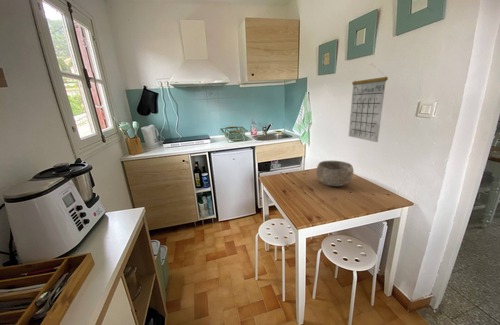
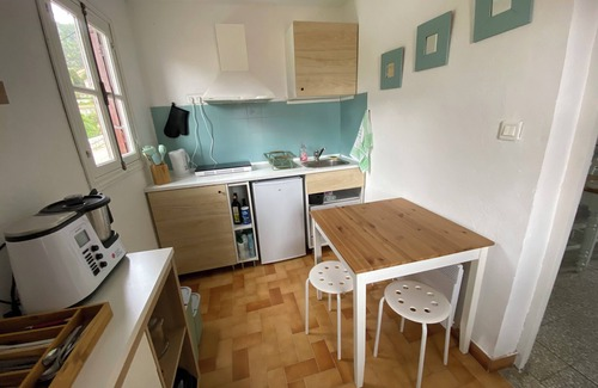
- calendar [348,63,389,143]
- bowl [315,160,354,187]
